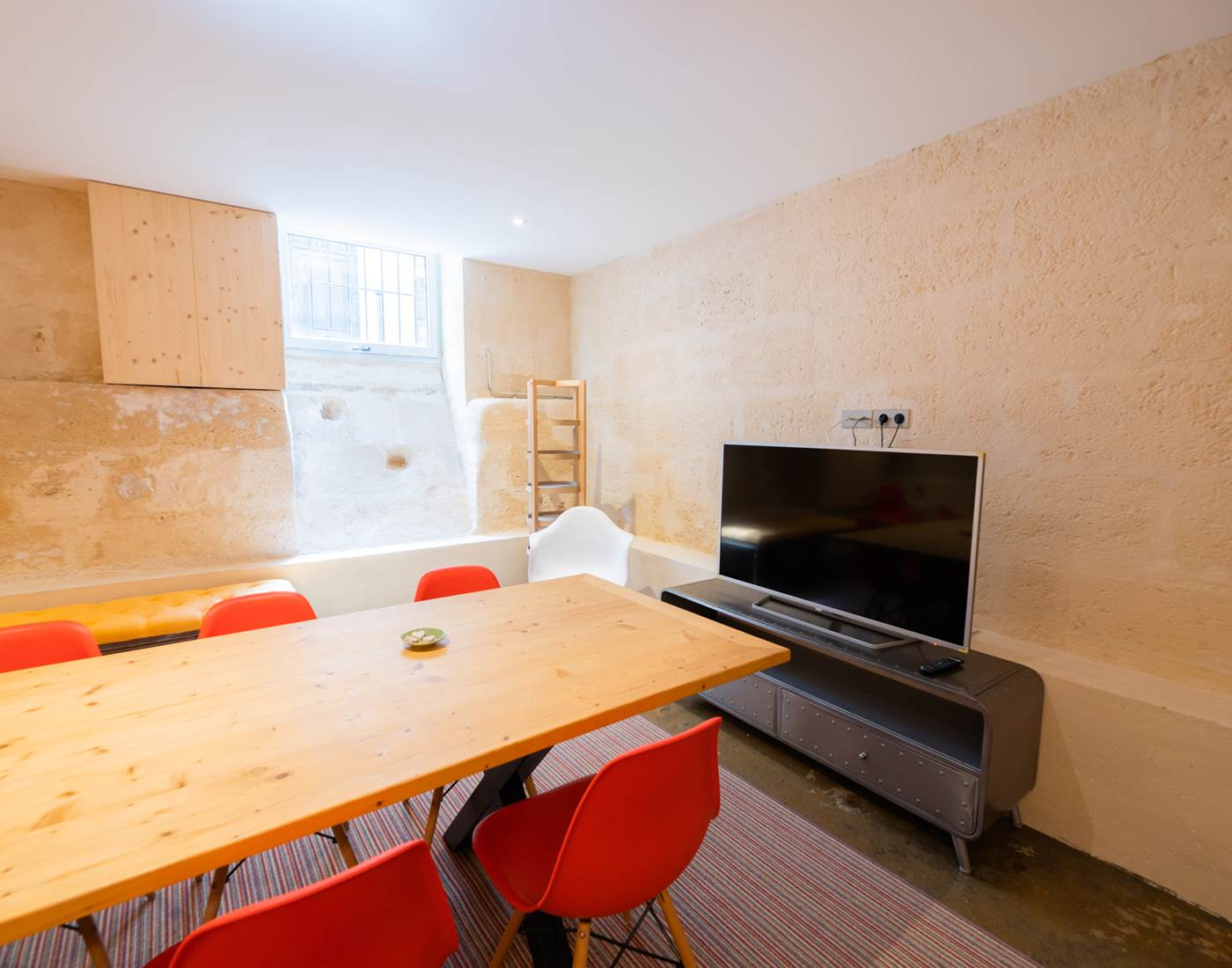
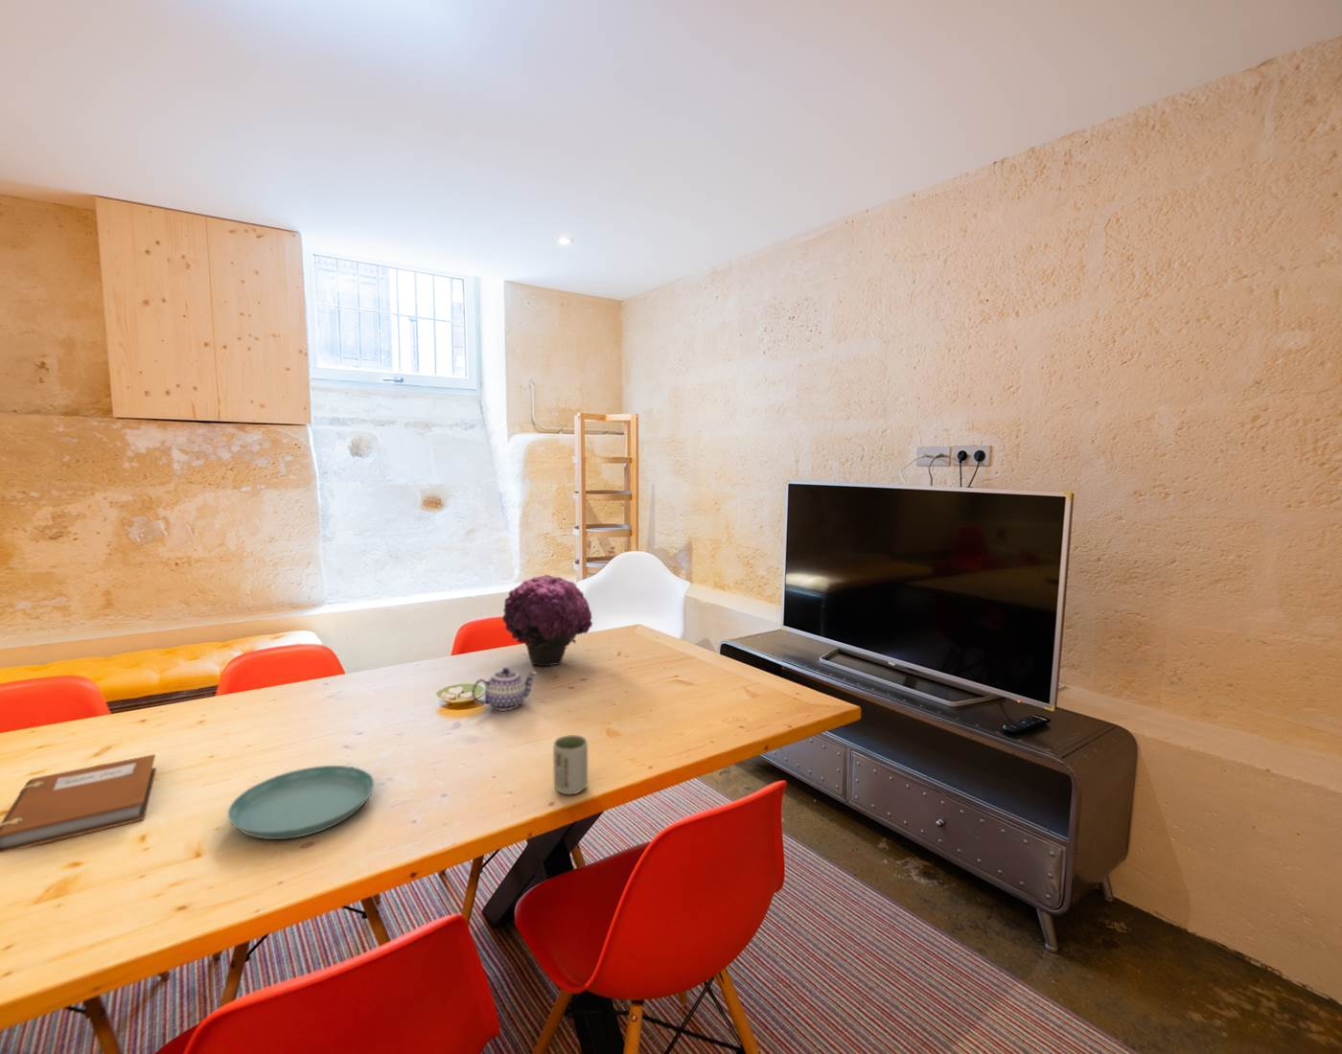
+ teapot [471,666,538,712]
+ notebook [0,753,157,854]
+ cup [552,734,588,795]
+ saucer [228,764,375,841]
+ flower [501,574,594,667]
